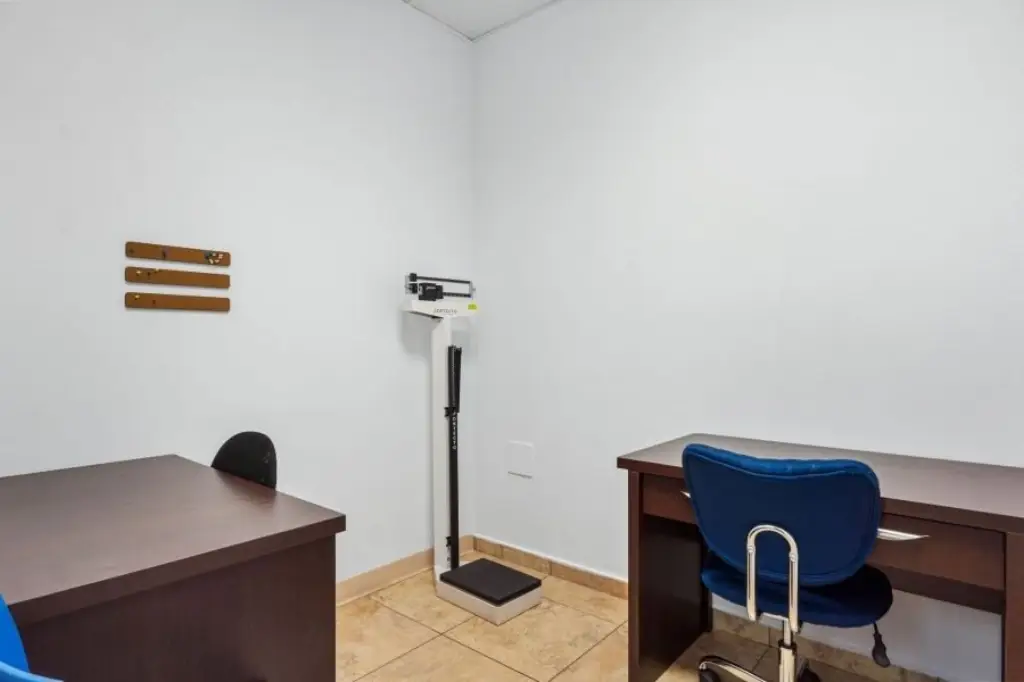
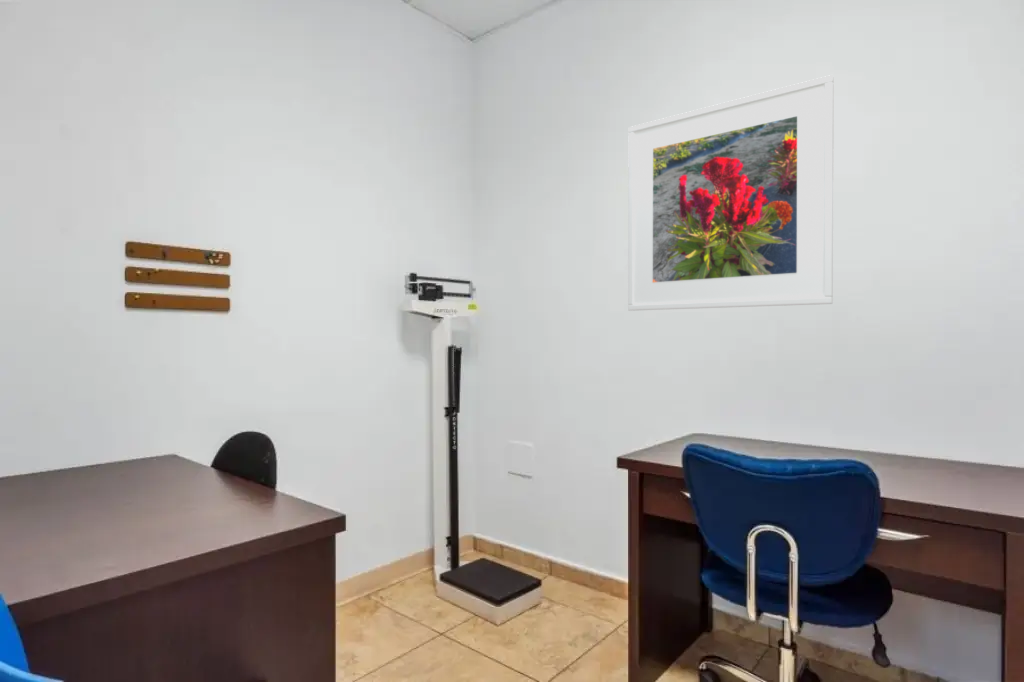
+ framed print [627,74,835,312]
